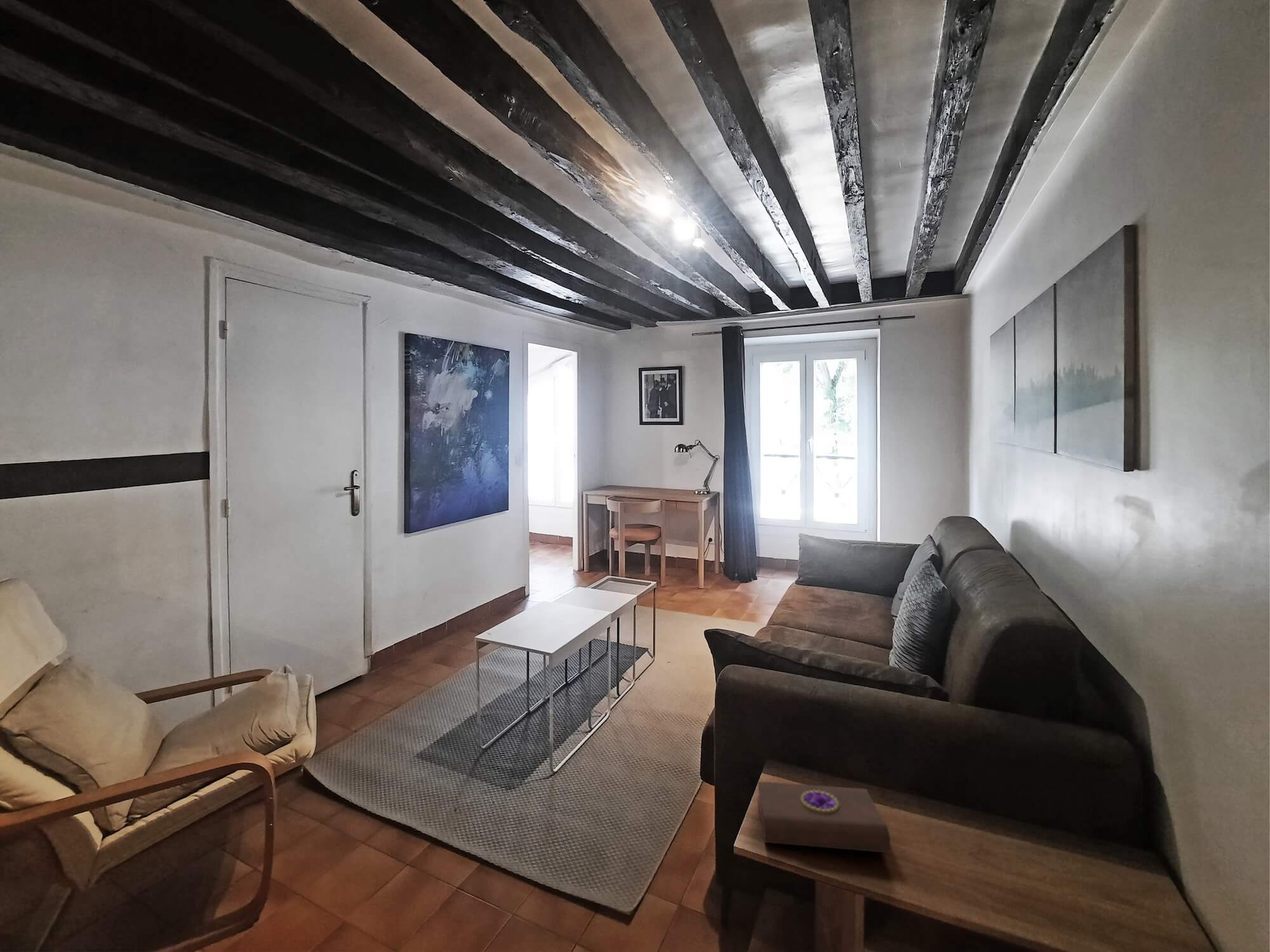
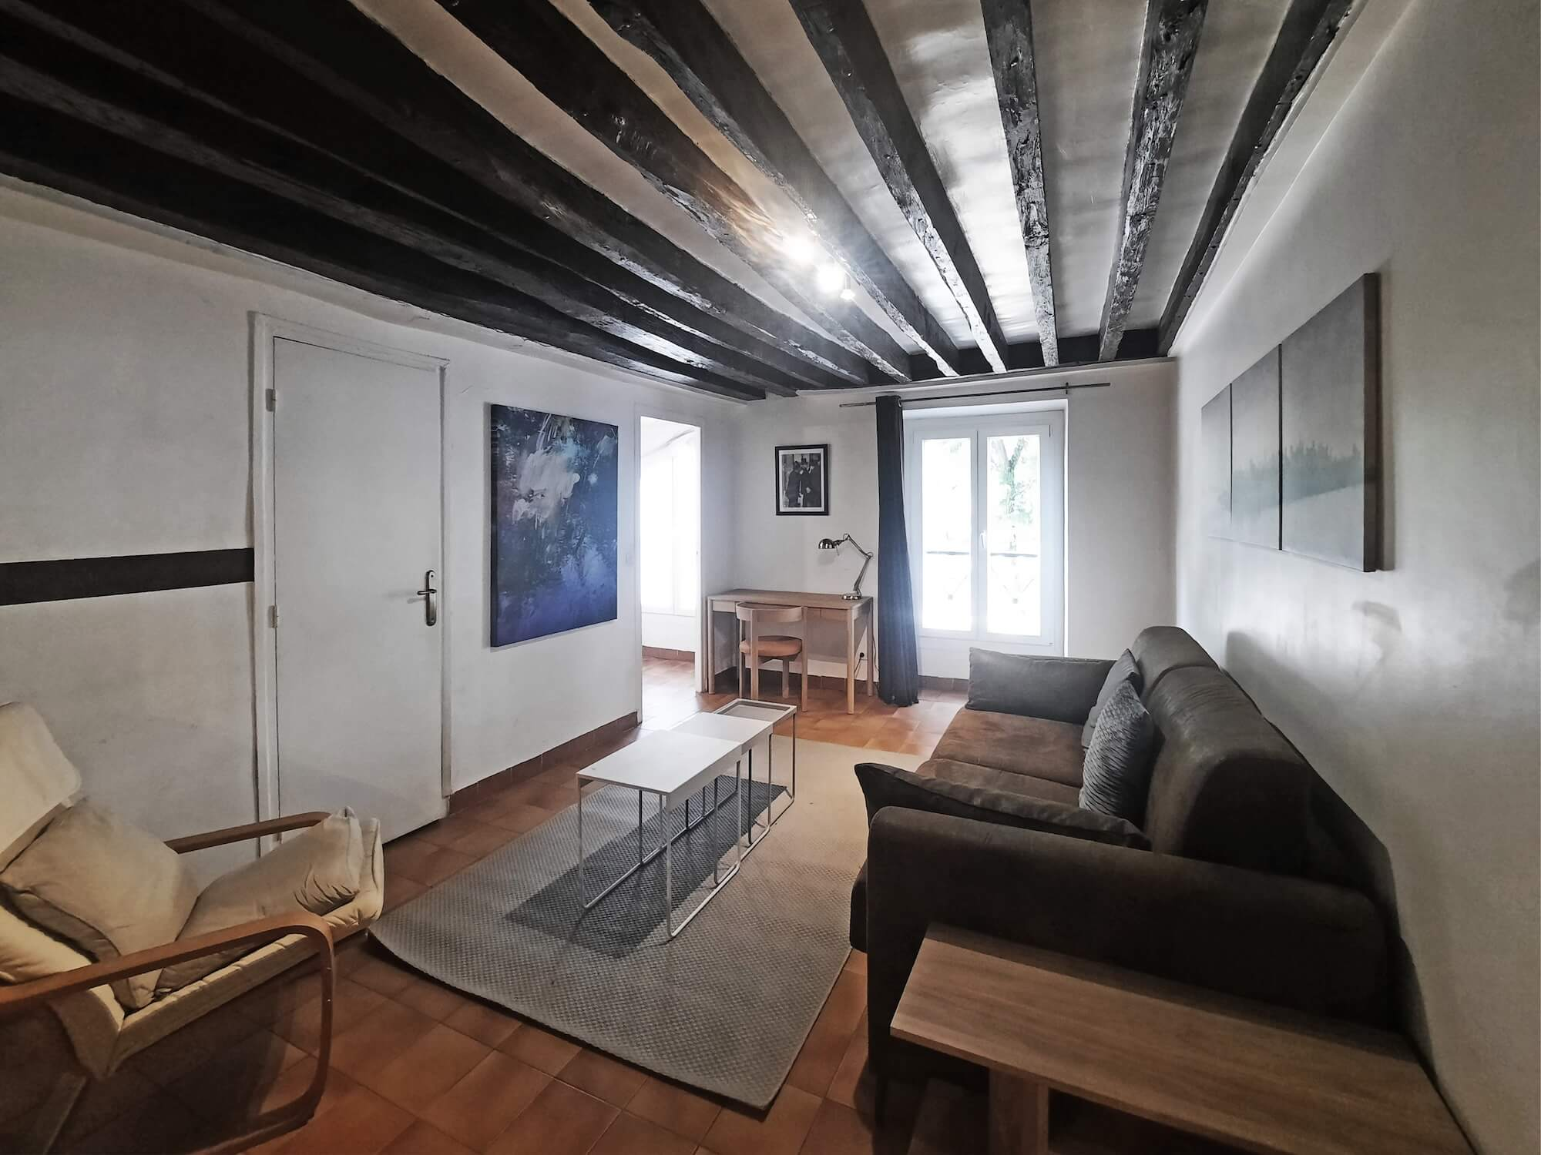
- book [758,781,892,854]
